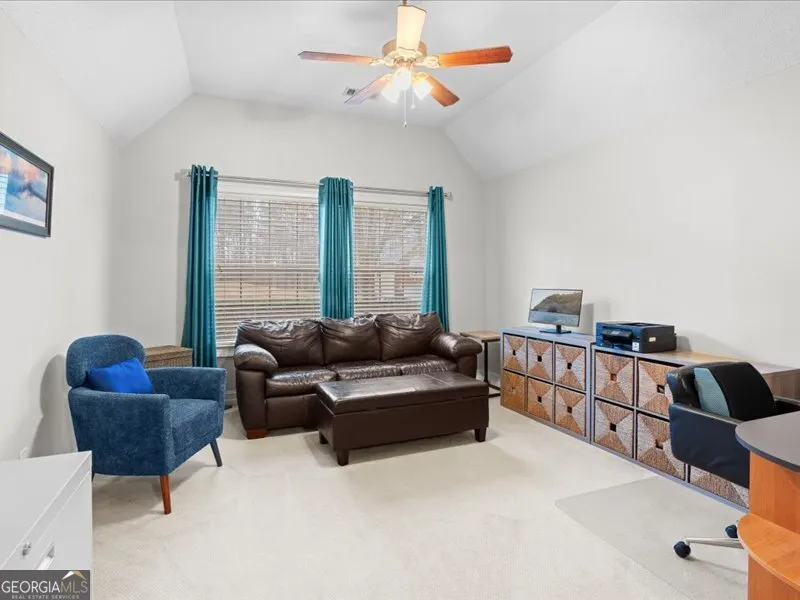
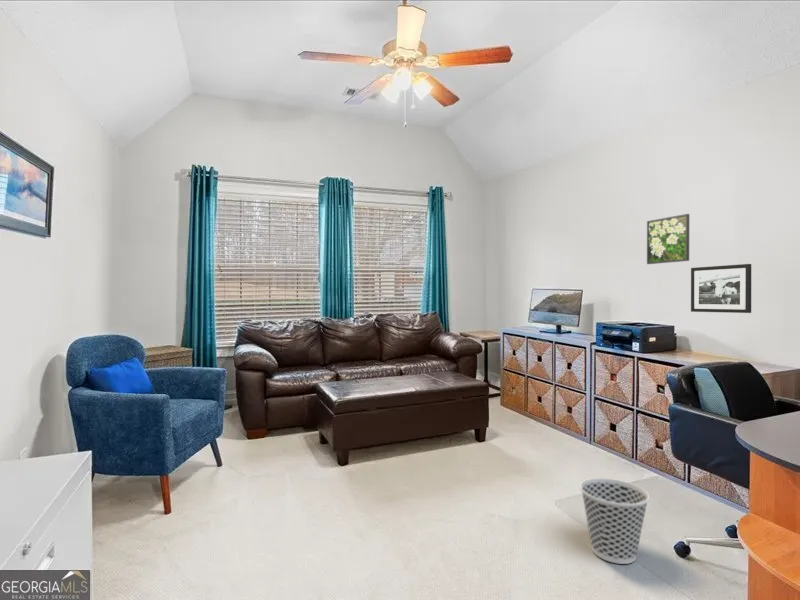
+ wastebasket [579,477,650,565]
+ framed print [646,213,690,265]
+ picture frame [690,263,752,314]
